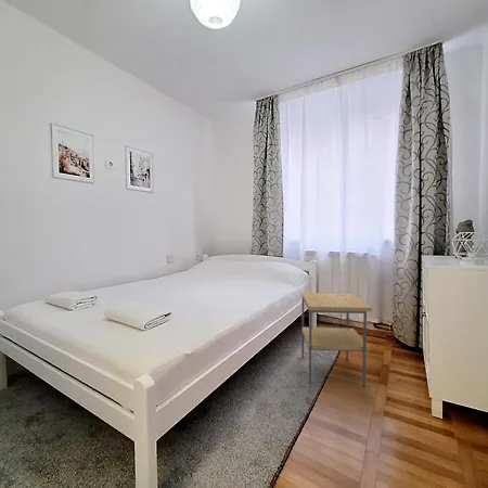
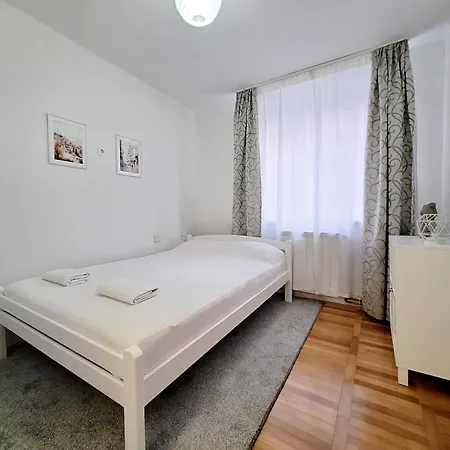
- side table [300,292,373,387]
